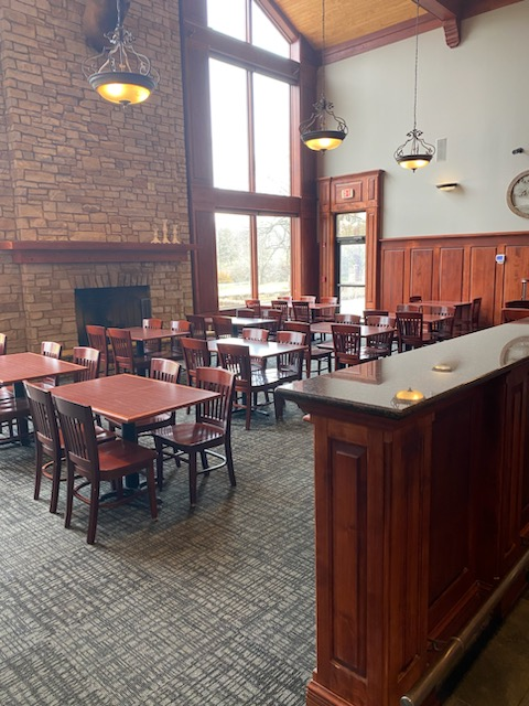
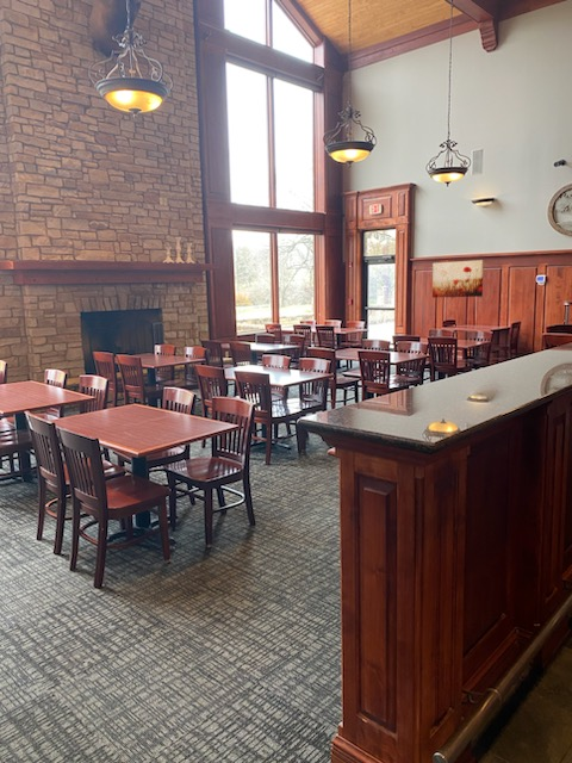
+ wall art [431,259,485,298]
